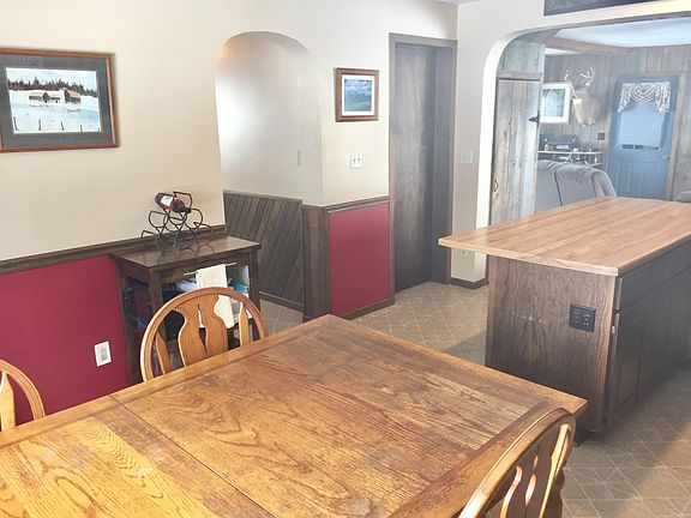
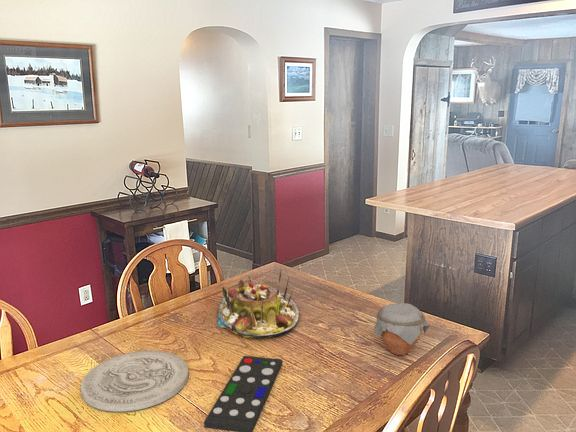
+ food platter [216,269,300,339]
+ remote control [203,355,283,432]
+ jar [373,302,431,356]
+ plate [80,350,189,413]
